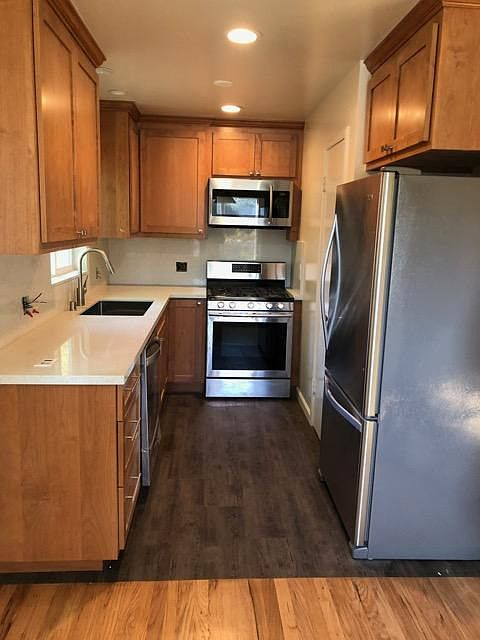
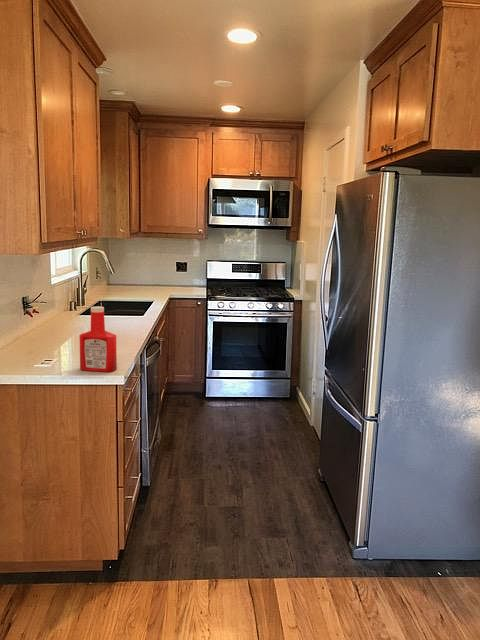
+ soap bottle [78,305,118,373]
